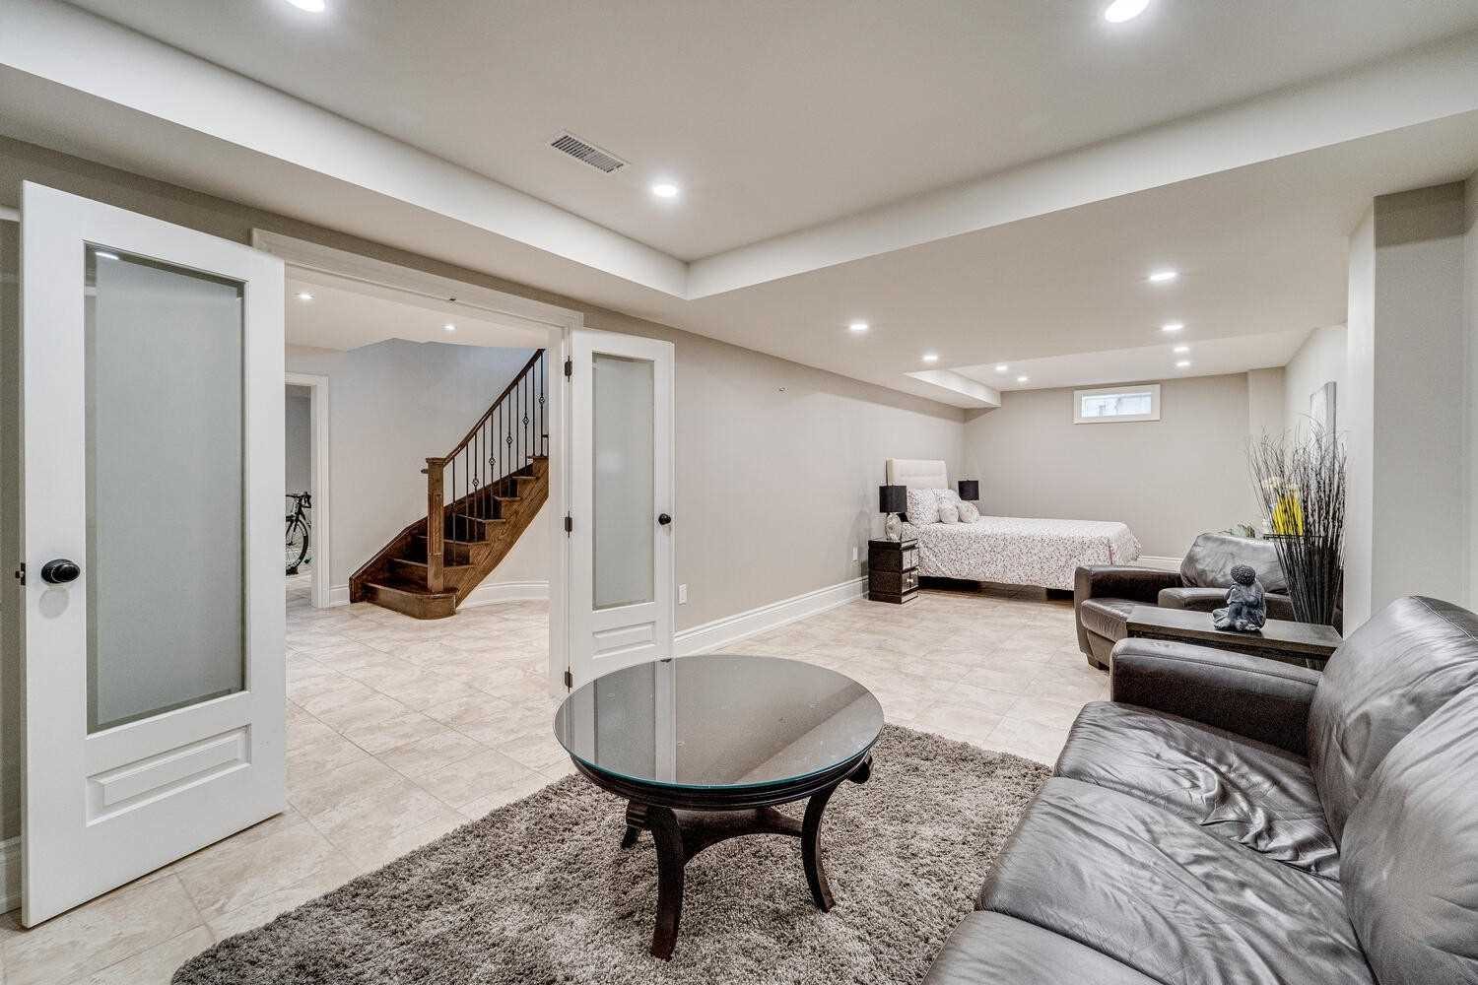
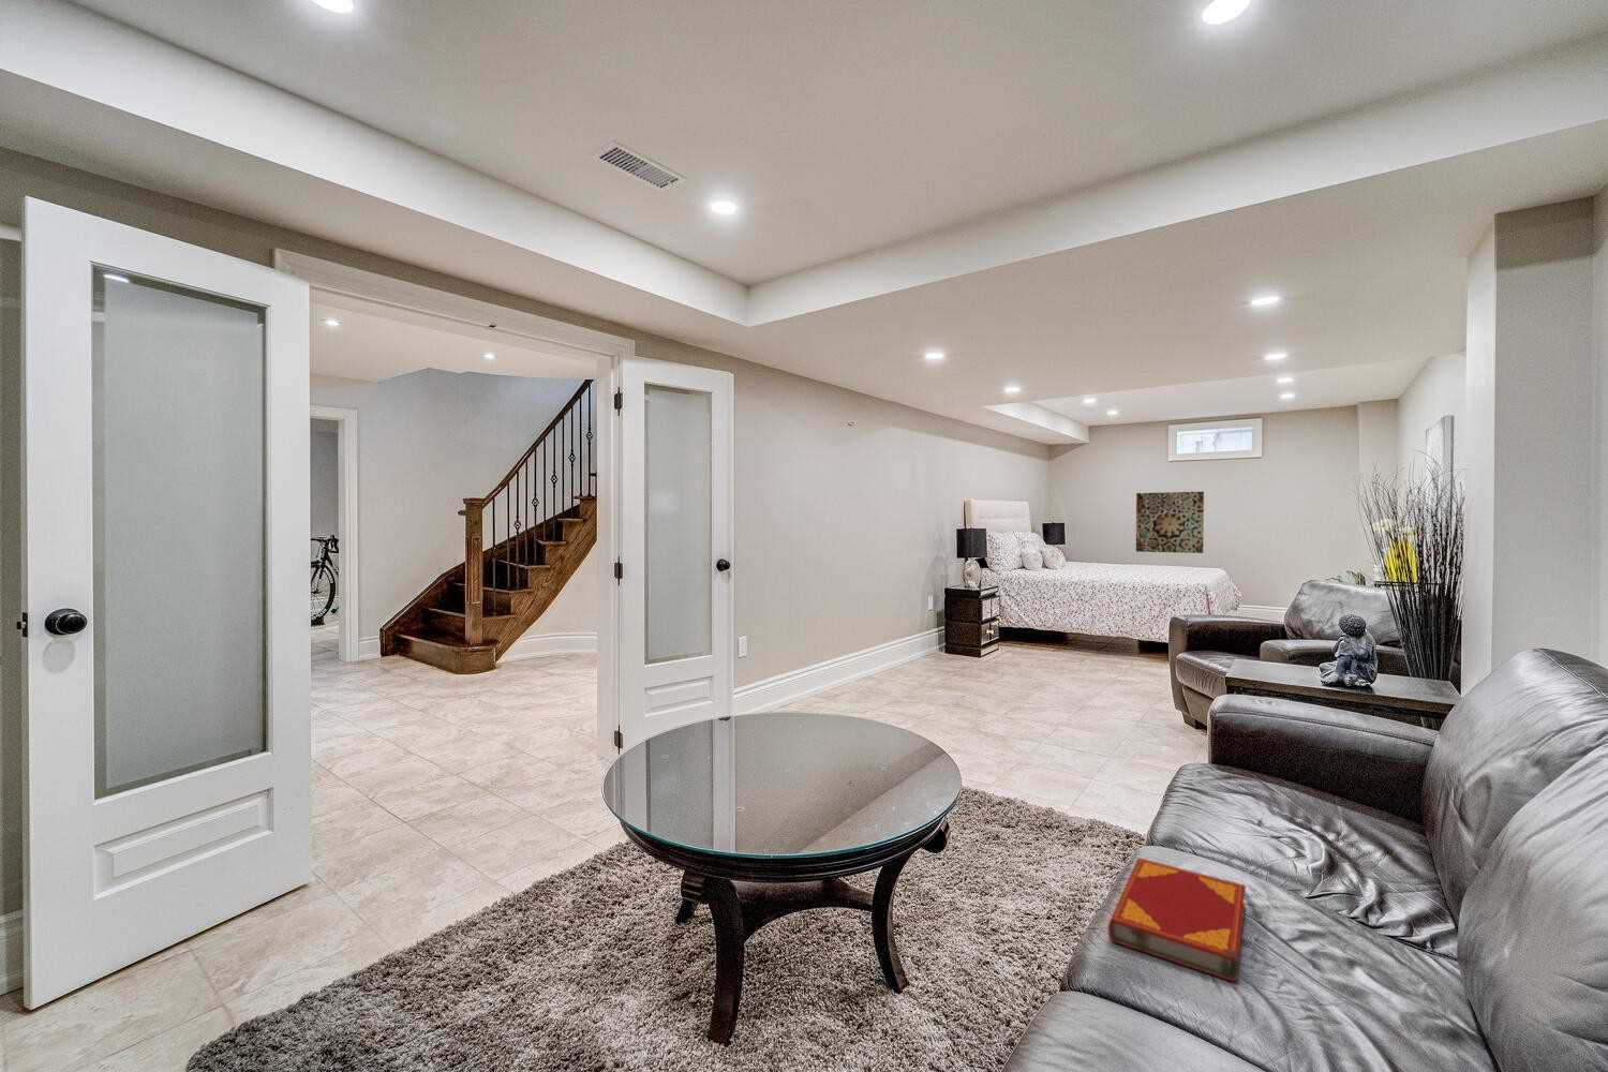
+ wall art [1135,491,1205,554]
+ hardback book [1108,857,1247,985]
